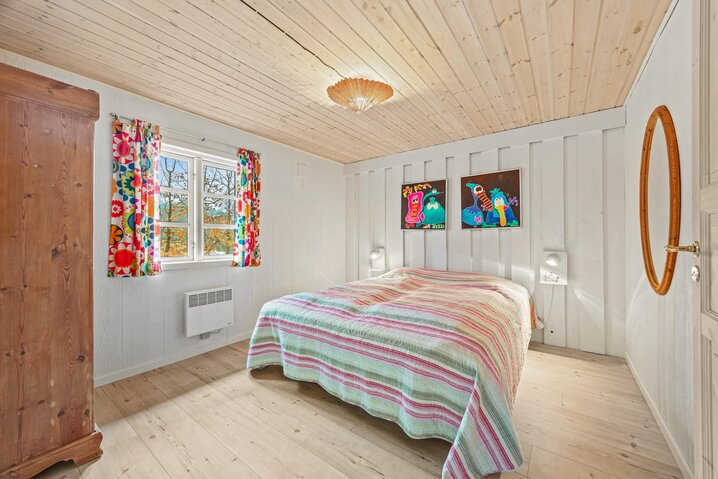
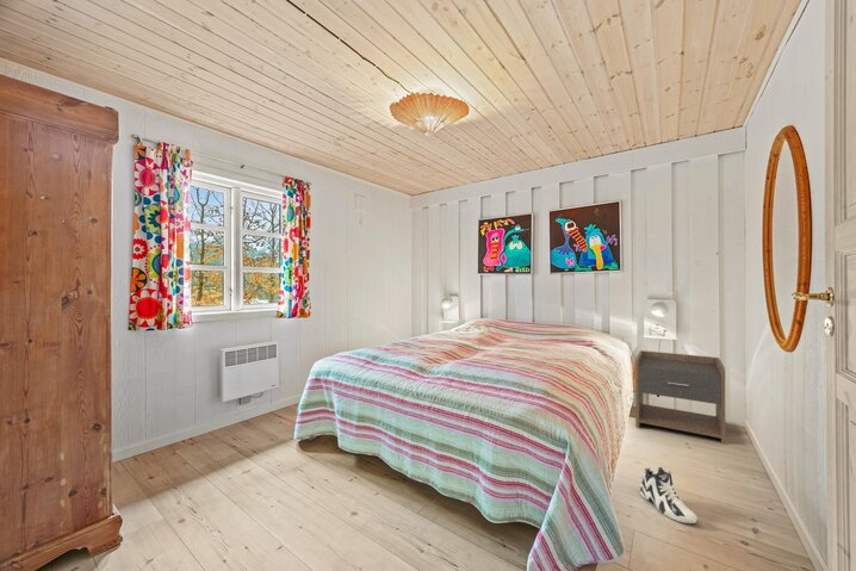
+ nightstand [634,349,726,446]
+ sneaker [639,466,699,525]
